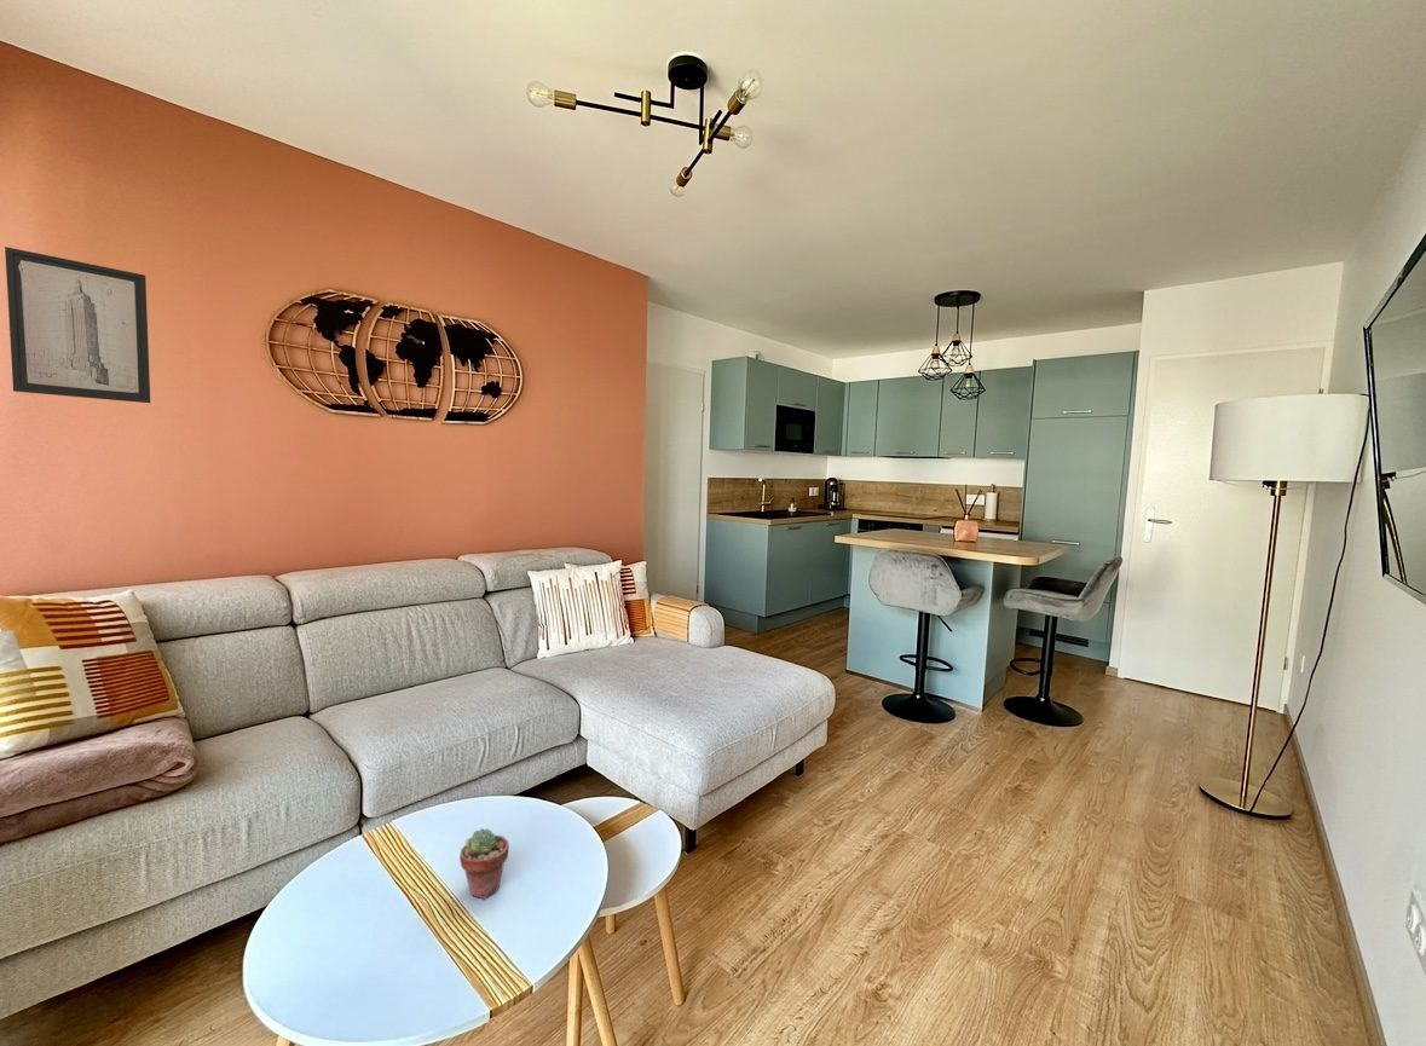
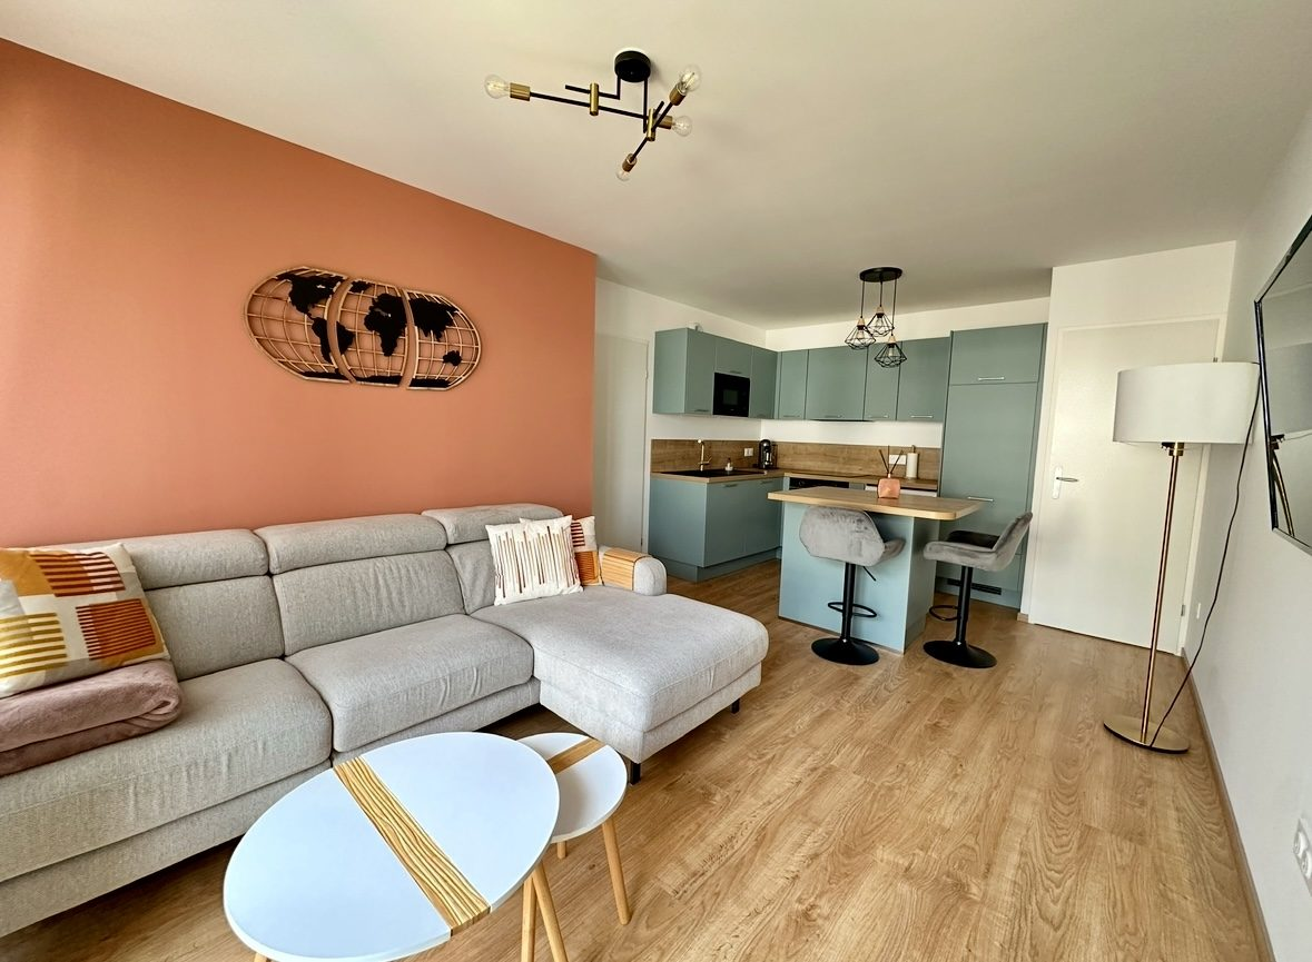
- potted succulent [458,827,510,901]
- wall art [4,245,151,404]
